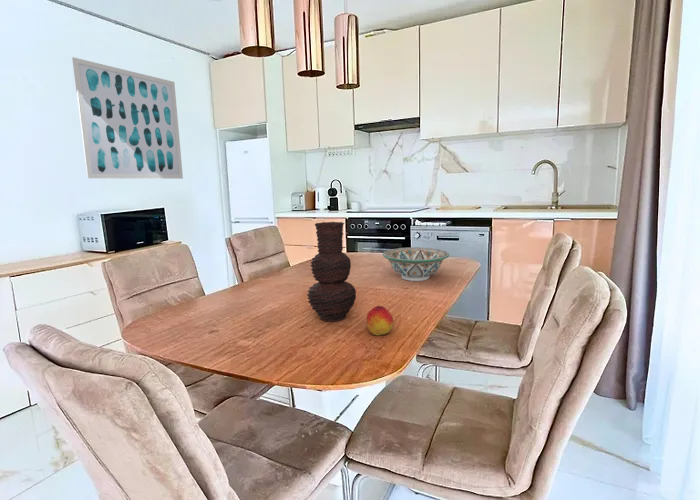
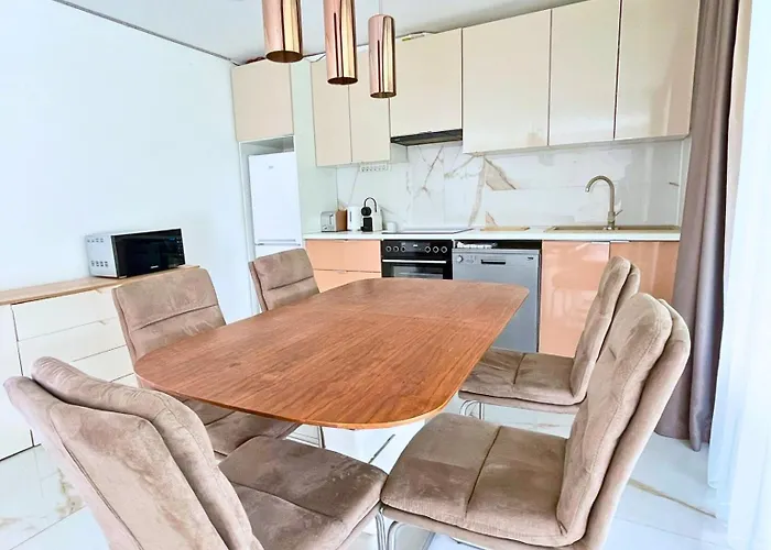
- peach [366,305,394,336]
- wall art [71,56,184,180]
- decorative bowl [382,246,450,282]
- vase [306,221,357,323]
